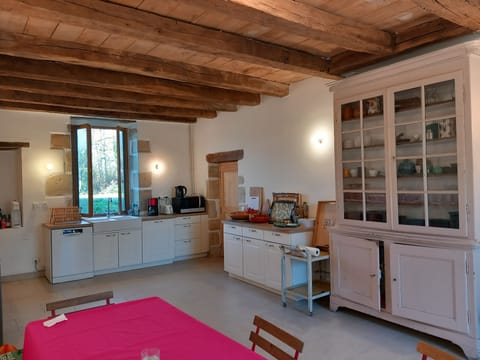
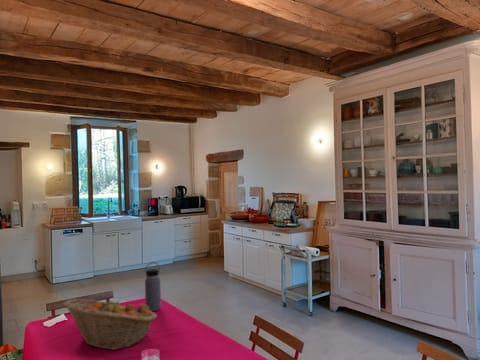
+ water bottle [144,261,162,312]
+ fruit basket [62,297,158,351]
